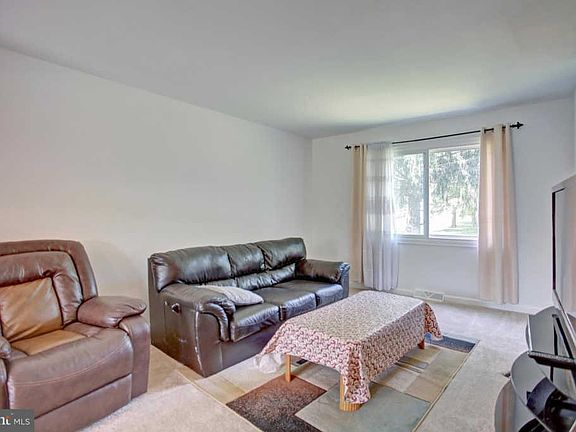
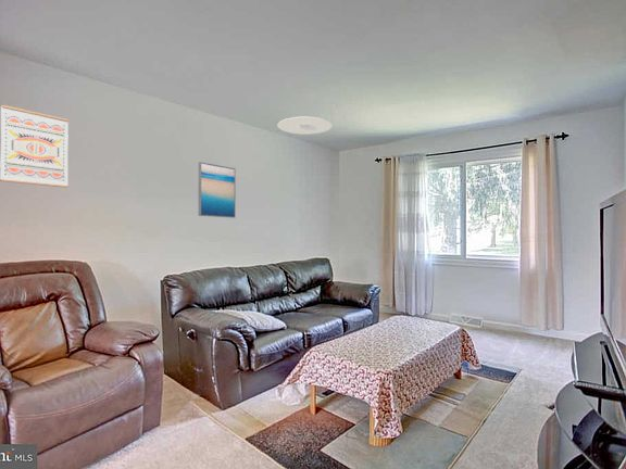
+ wall art [198,161,237,219]
+ wall art [0,104,70,189]
+ ceiling light [277,116,333,136]
